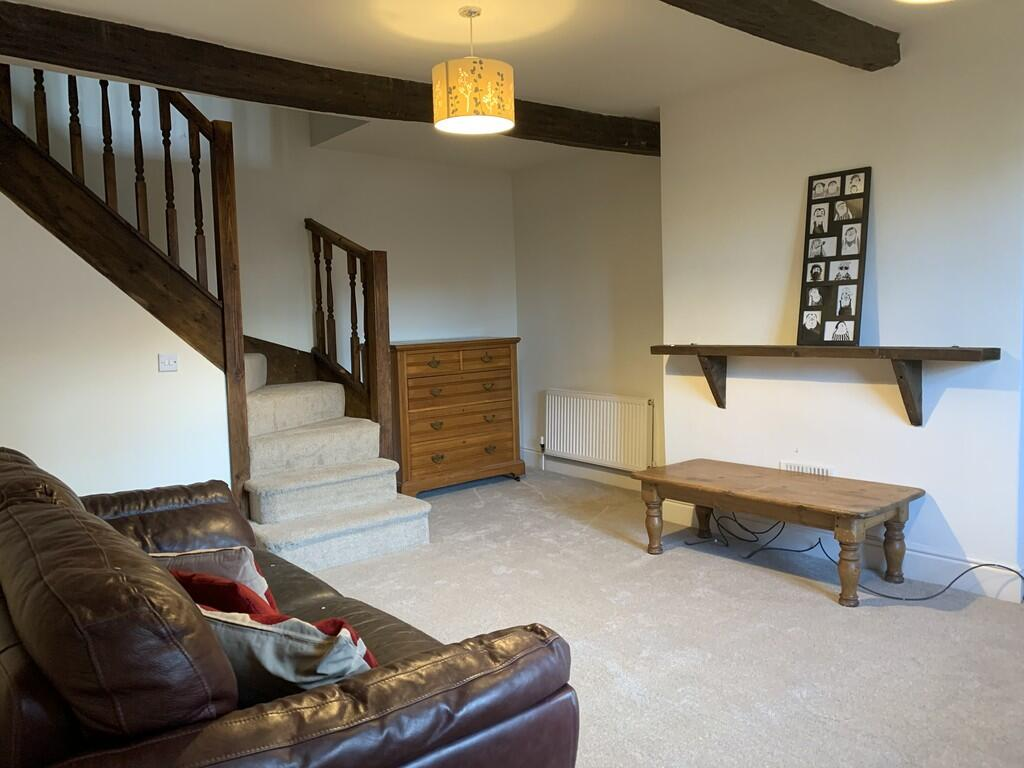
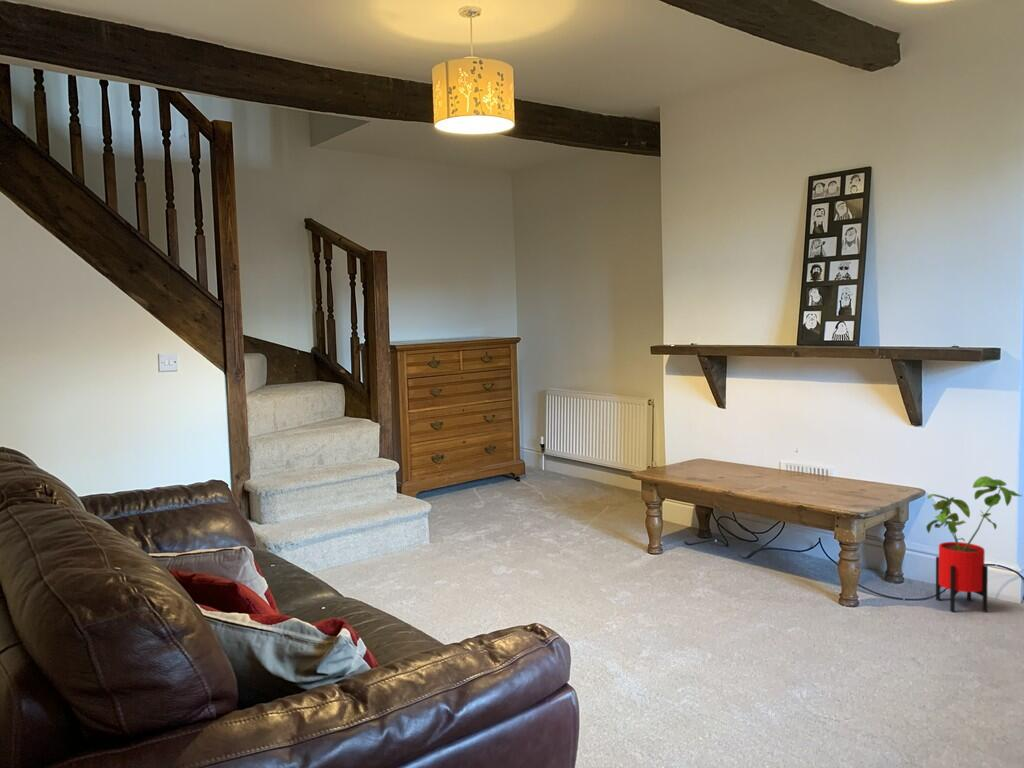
+ house plant [925,475,1023,613]
